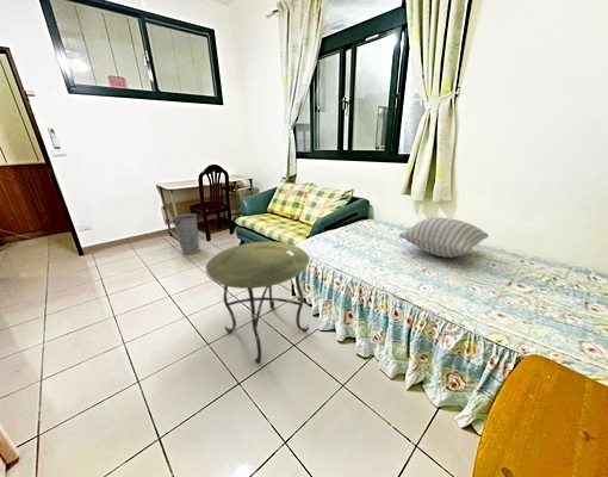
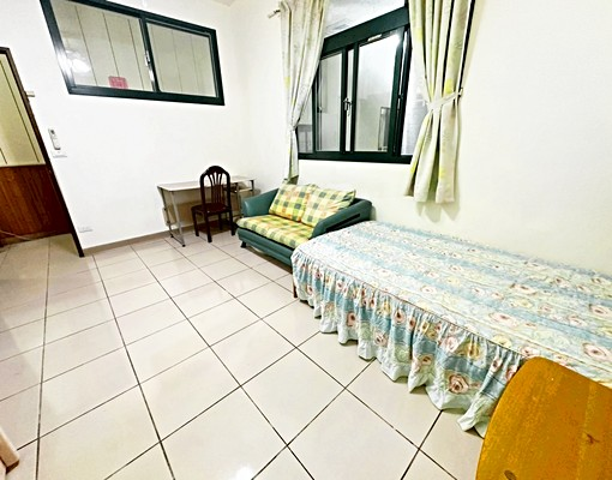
- bucket [170,212,201,255]
- side table [204,241,310,365]
- pillow [398,216,490,259]
